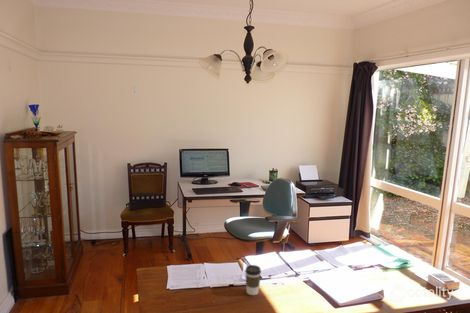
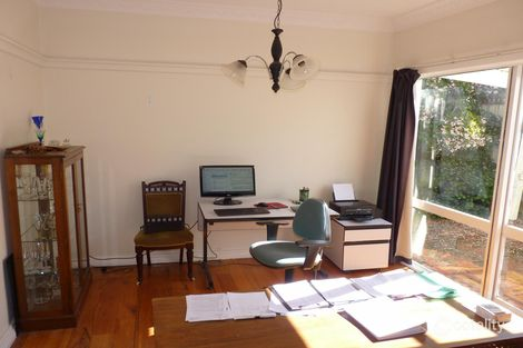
- coffee cup [244,264,262,296]
